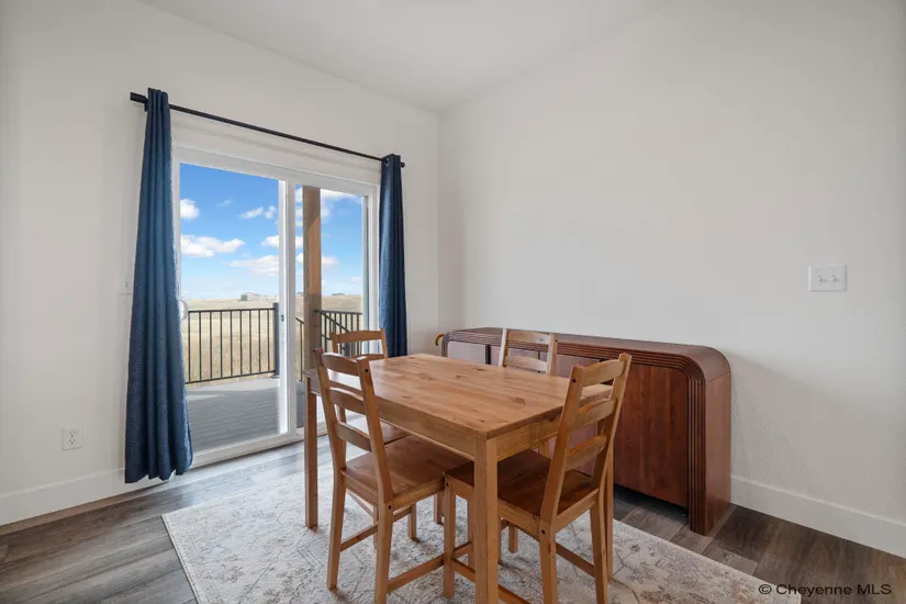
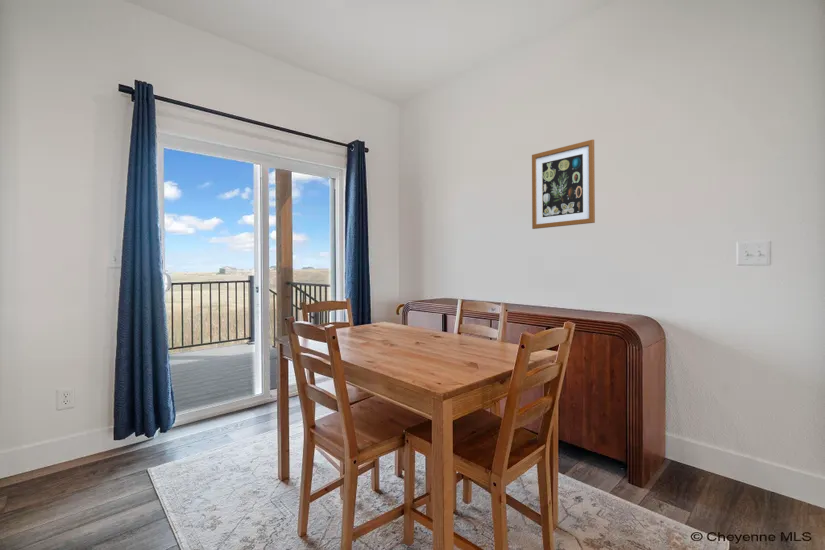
+ wall art [531,138,596,230]
